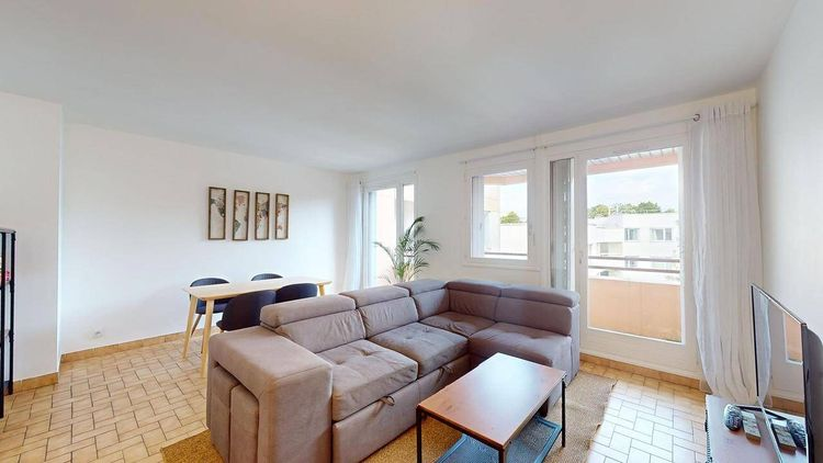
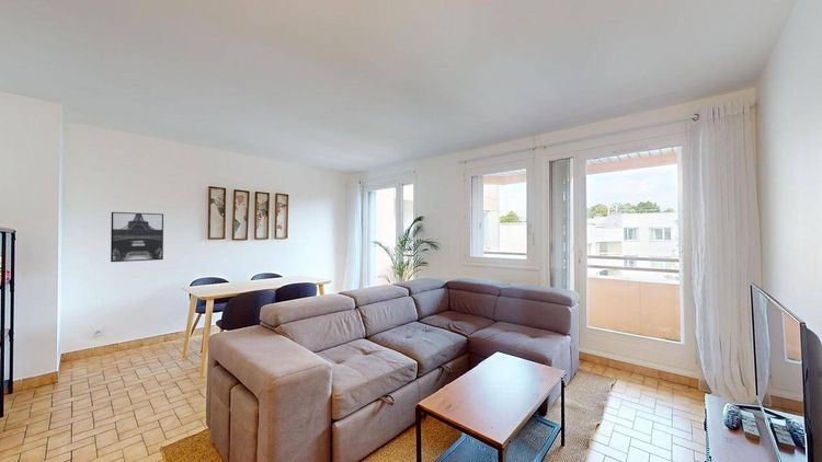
+ wall art [110,211,164,263]
